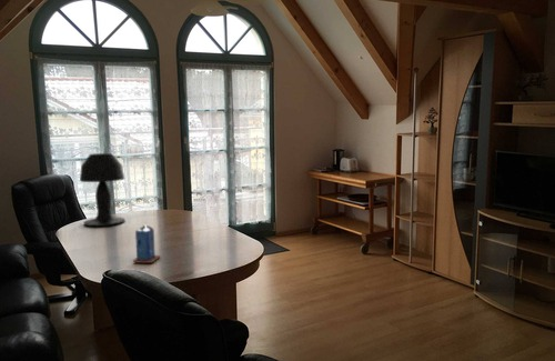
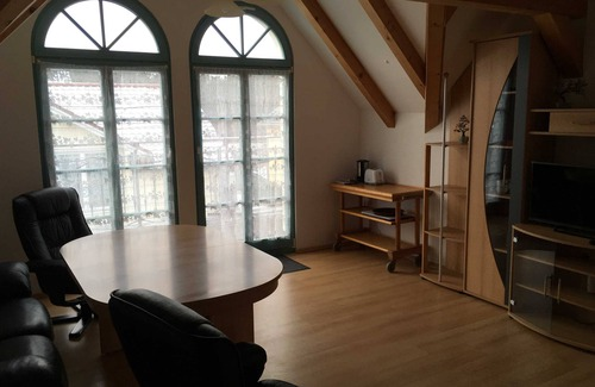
- table lamp [79,152,127,228]
- candle [132,223,162,264]
